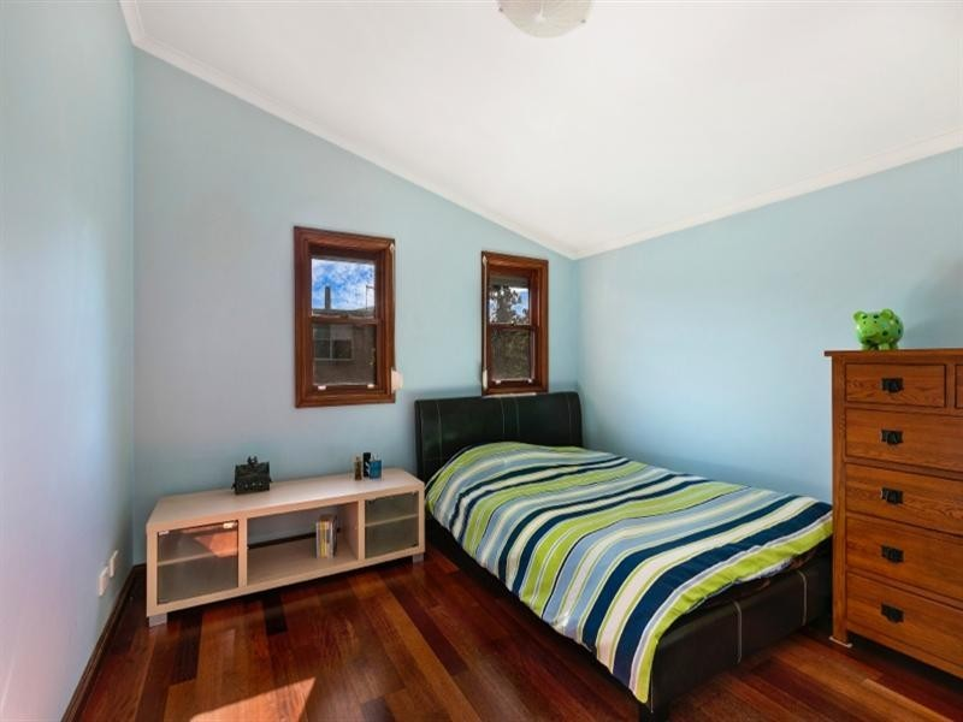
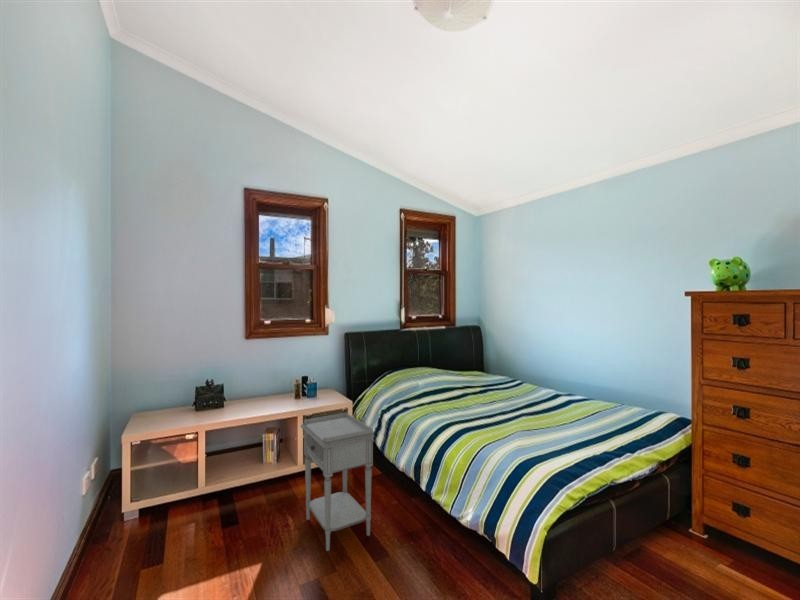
+ nightstand [299,412,376,552]
